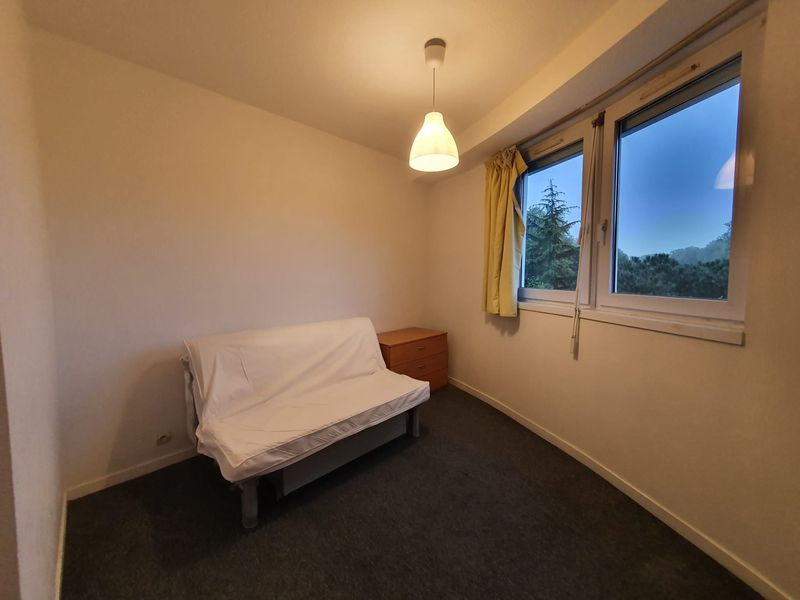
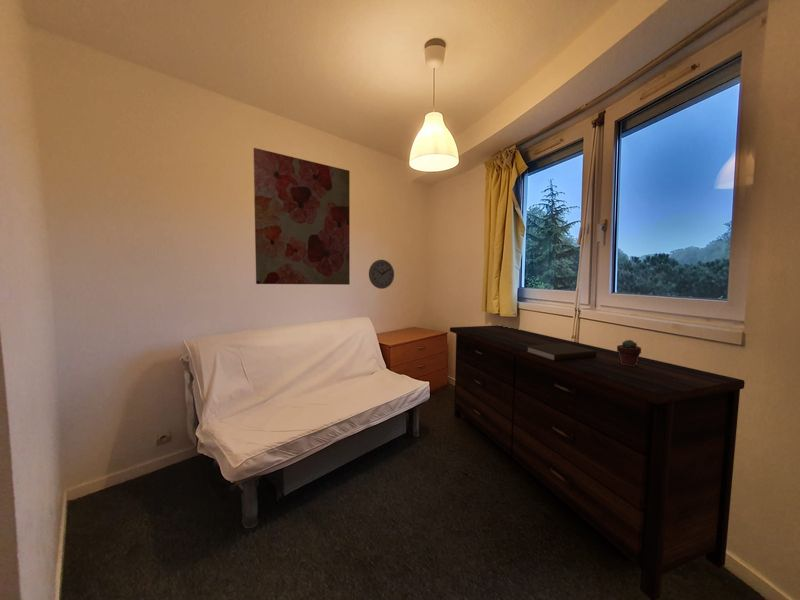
+ wall art [252,147,351,286]
+ potted succulent [616,339,642,366]
+ dresser [449,324,746,600]
+ wall clock [368,259,395,290]
+ book [526,343,596,361]
